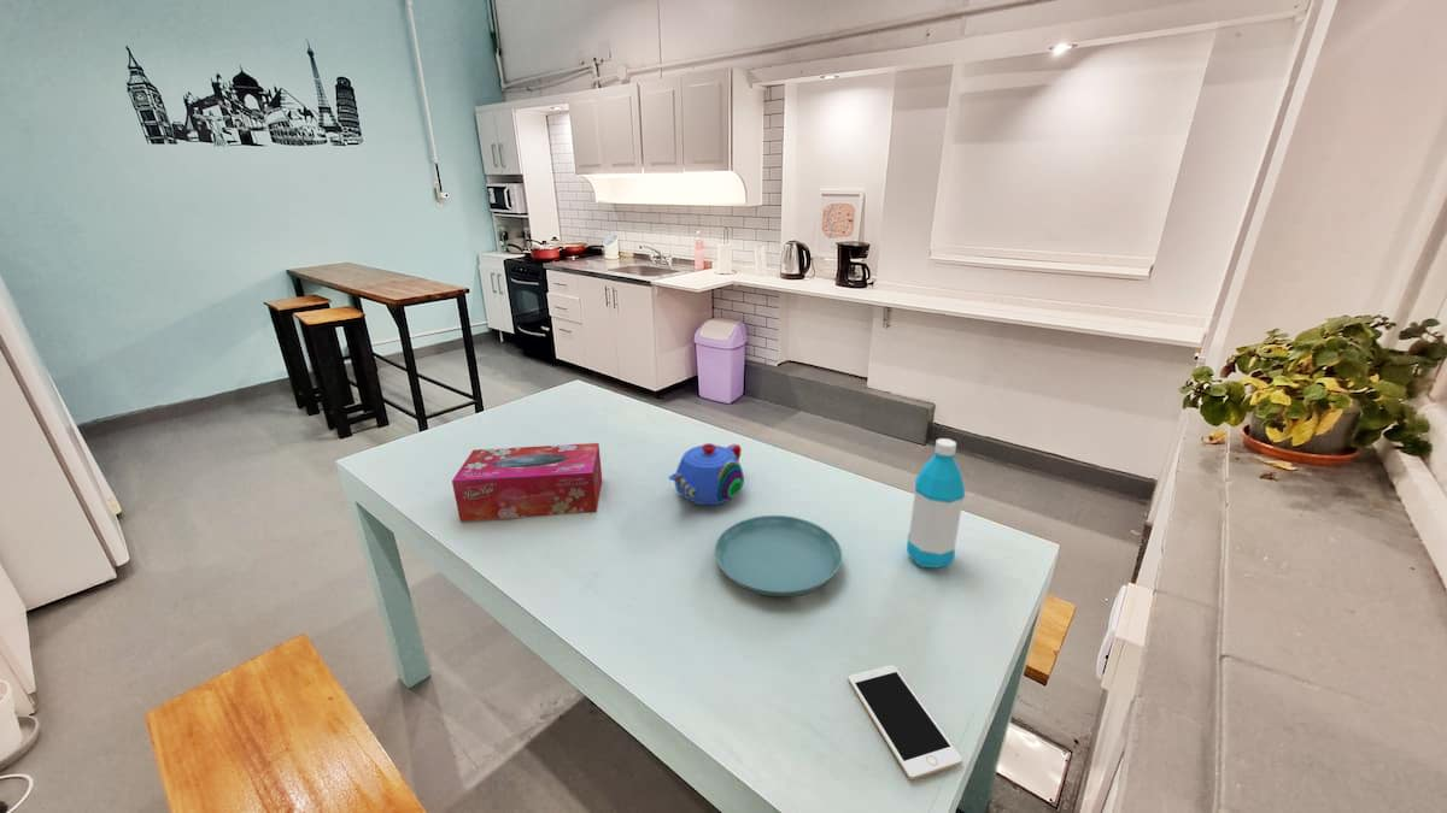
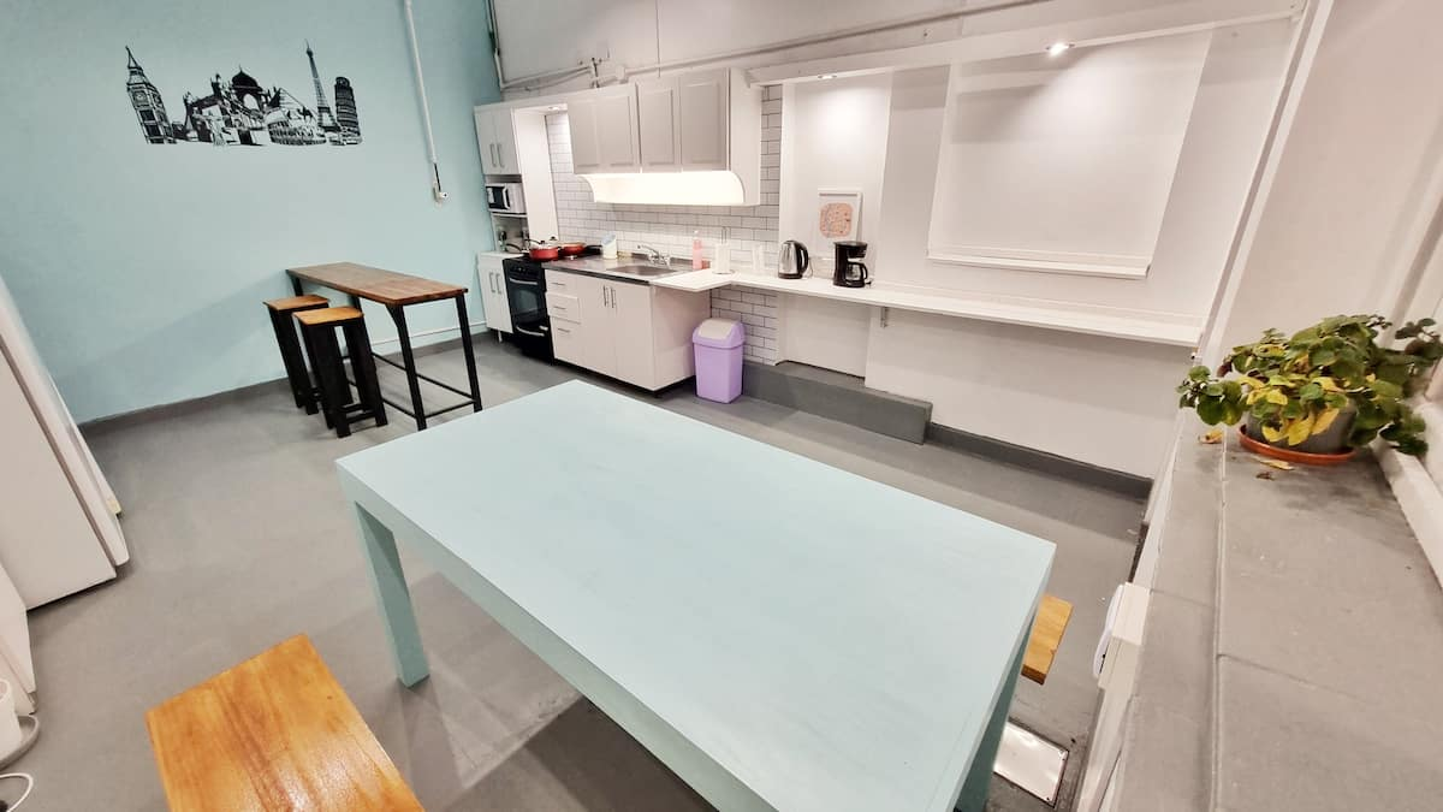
- water bottle [906,437,966,568]
- cell phone [846,664,963,780]
- teapot [668,442,745,506]
- saucer [714,514,843,597]
- tissue box [451,442,603,523]
